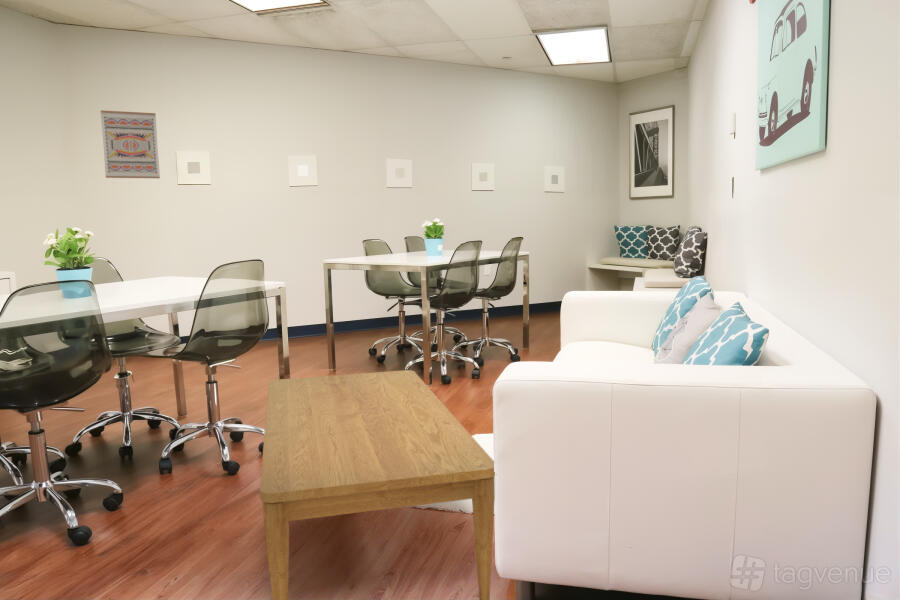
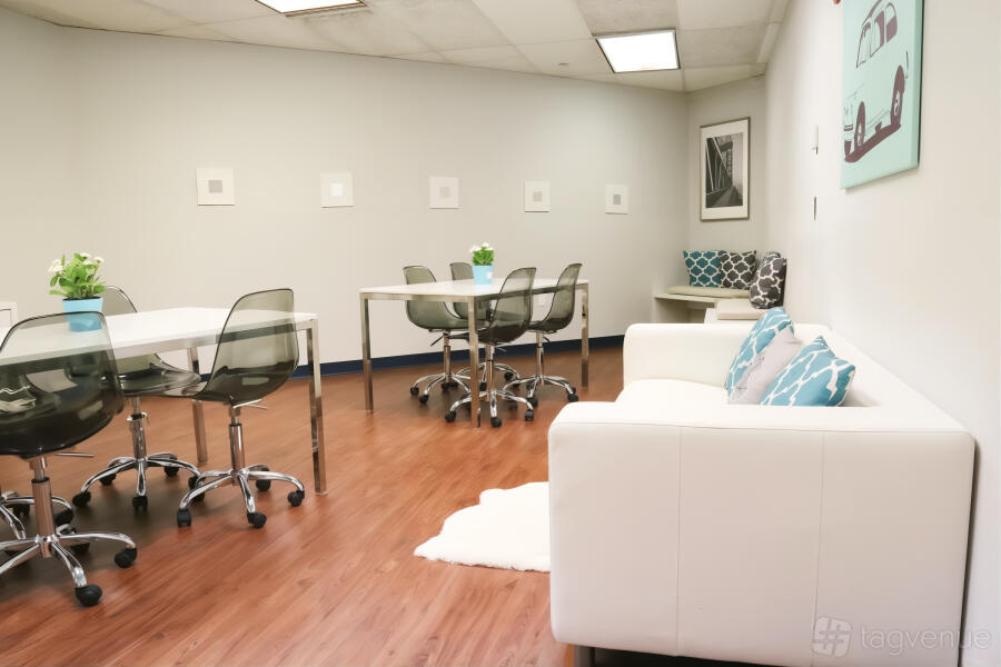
- coffee table [259,369,496,600]
- wall art [100,109,161,179]
